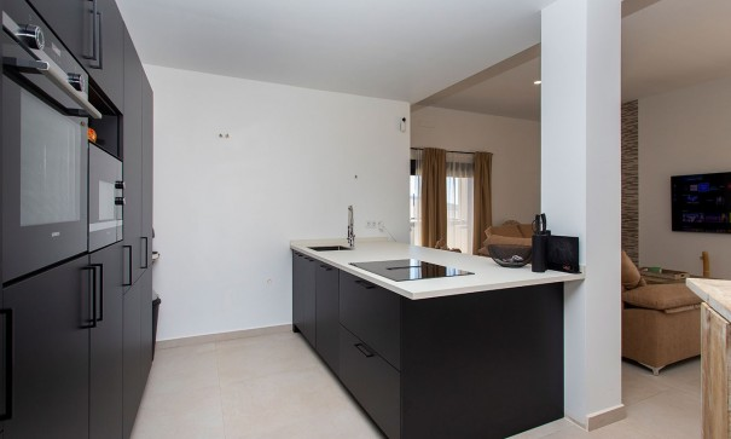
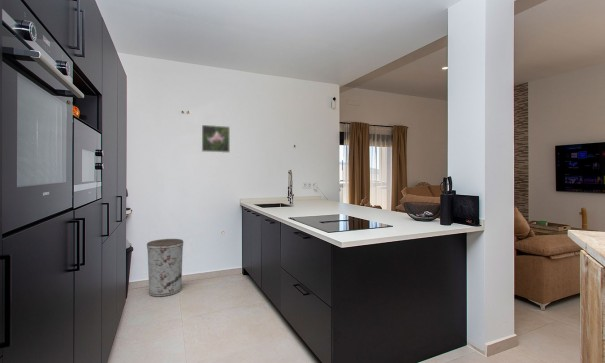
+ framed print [201,124,231,154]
+ trash can [146,238,184,297]
